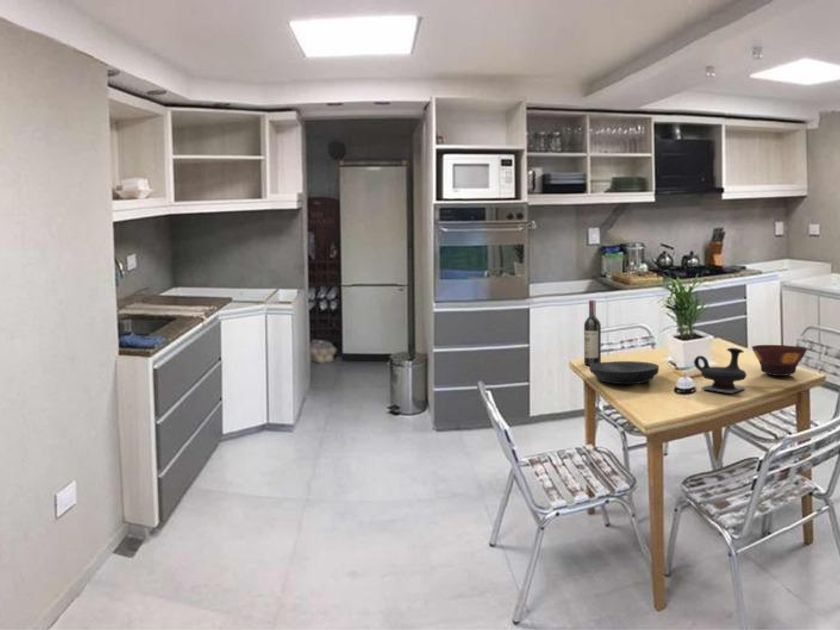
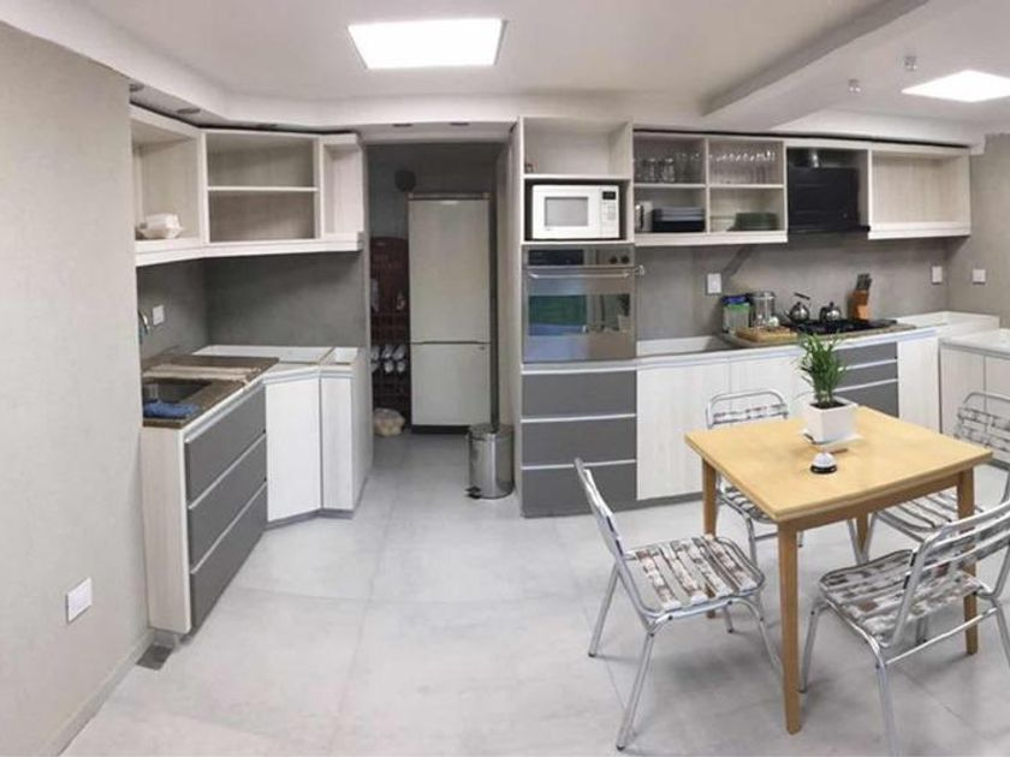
- plate [588,360,660,385]
- teapot [693,347,748,394]
- wine bottle [583,299,602,366]
- bowl [751,344,808,377]
